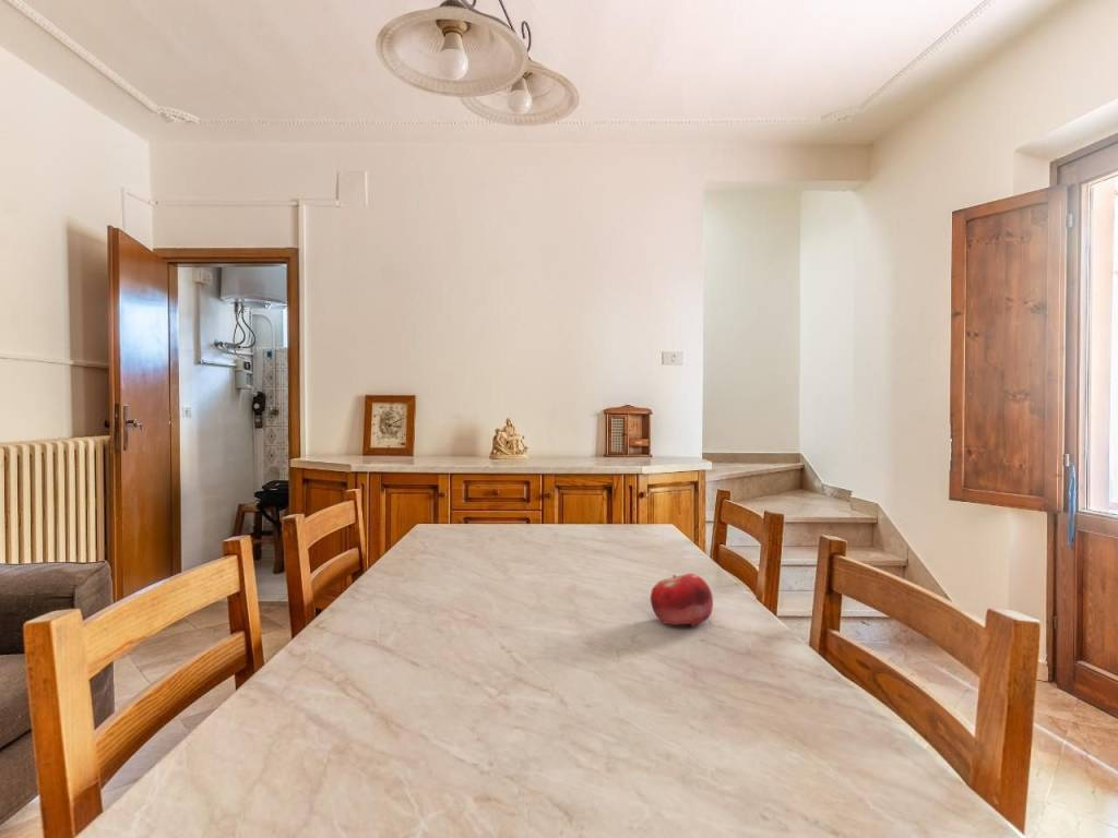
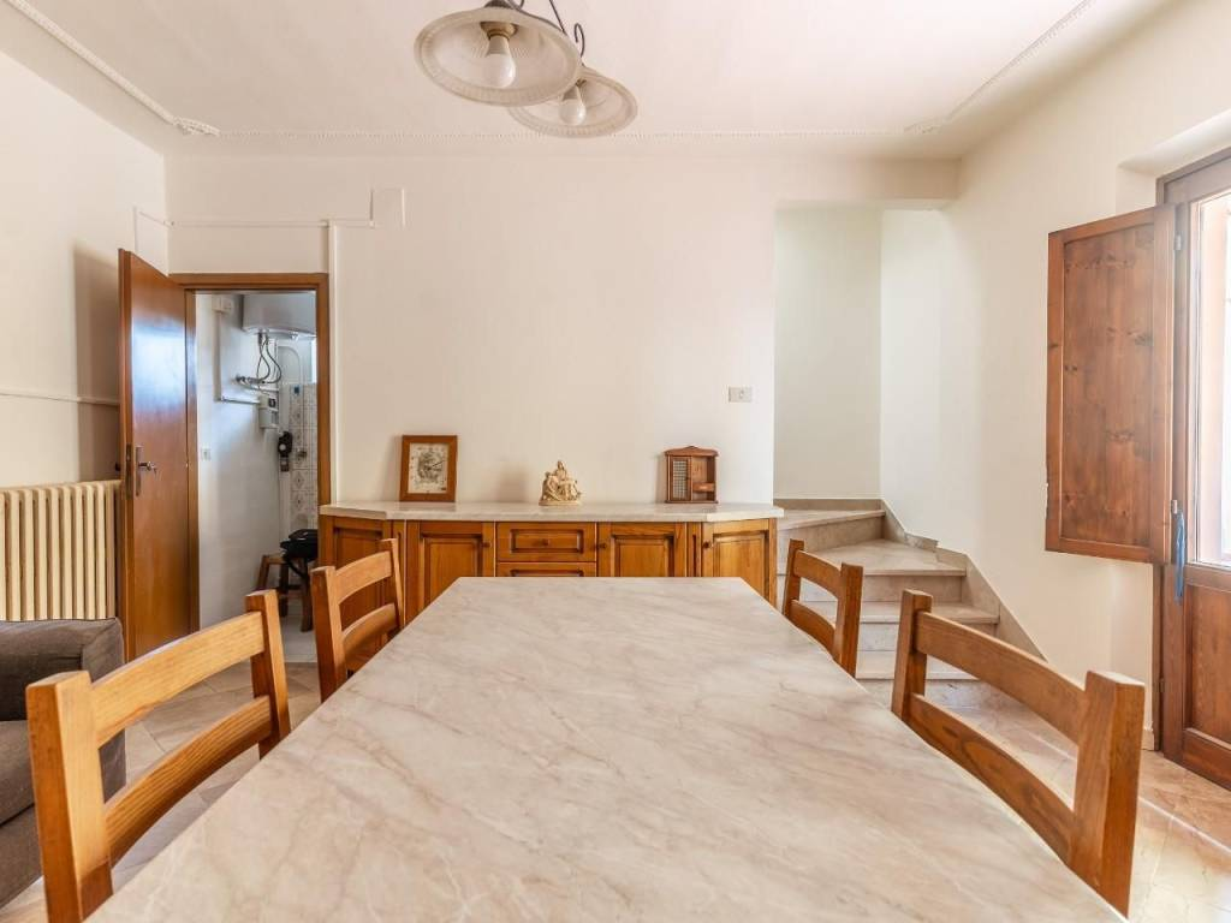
- fruit [650,572,714,628]
